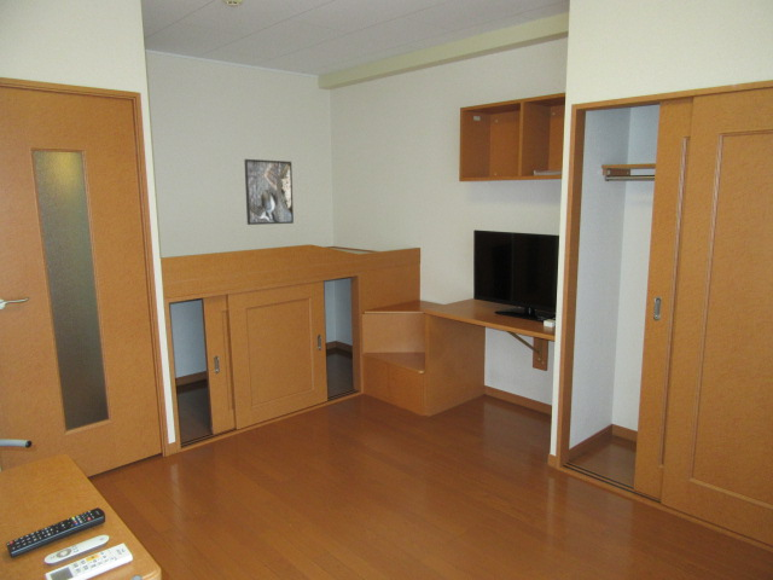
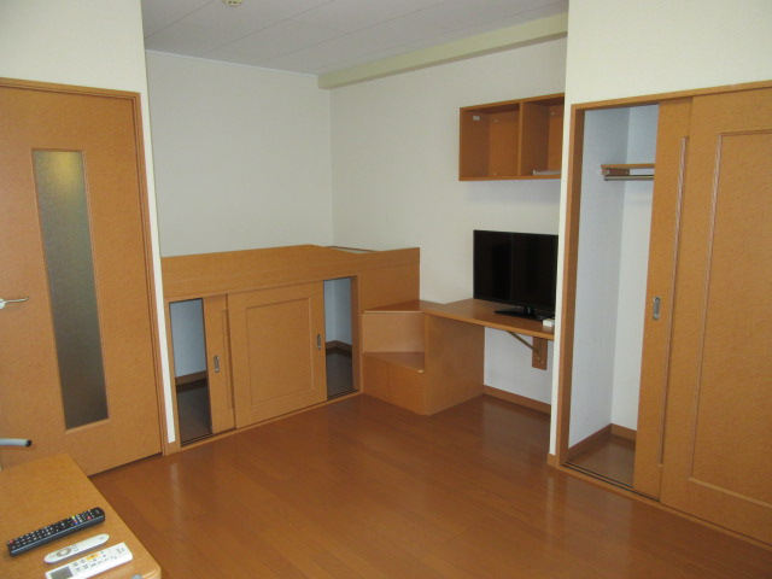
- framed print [243,158,295,226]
